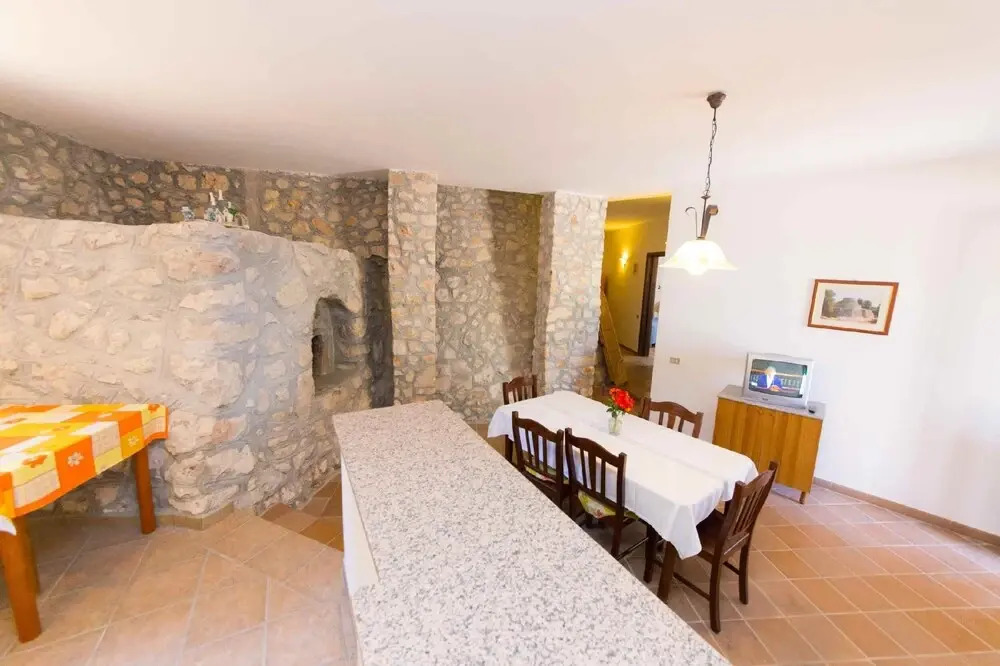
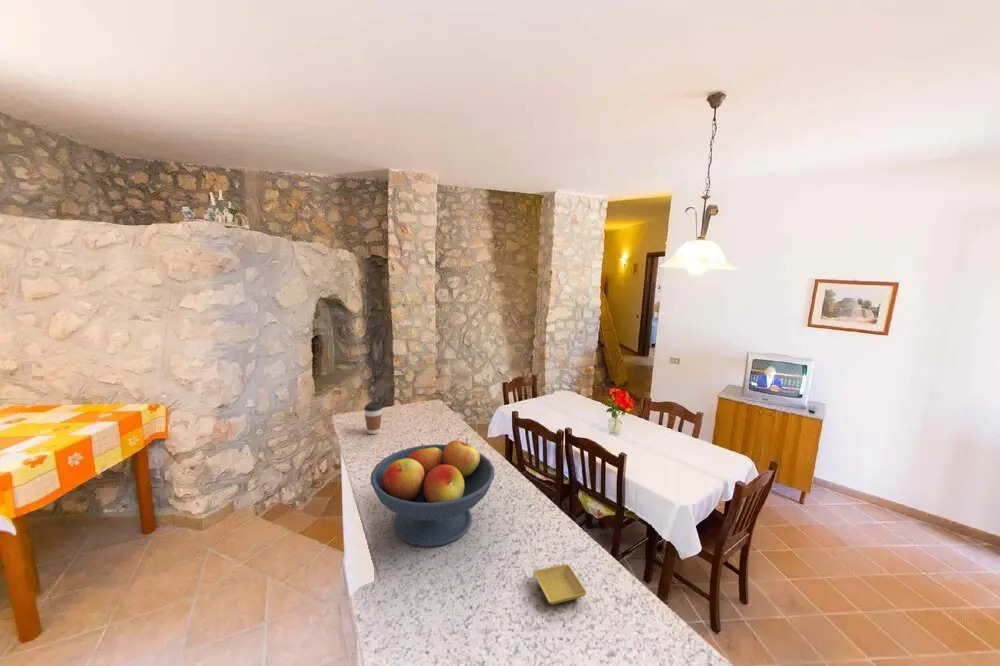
+ fruit bowl [370,438,495,548]
+ coffee cup [363,401,383,435]
+ saucer [532,563,588,606]
